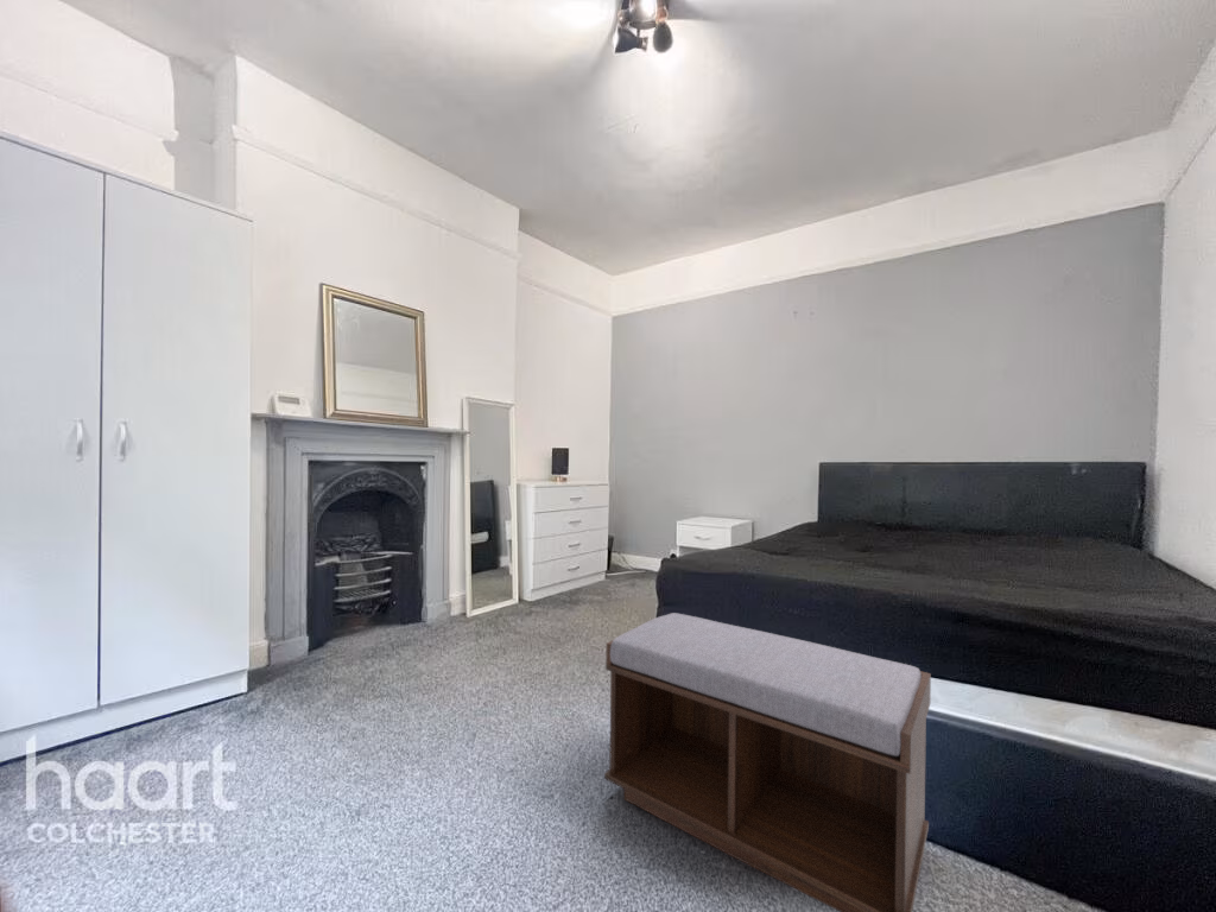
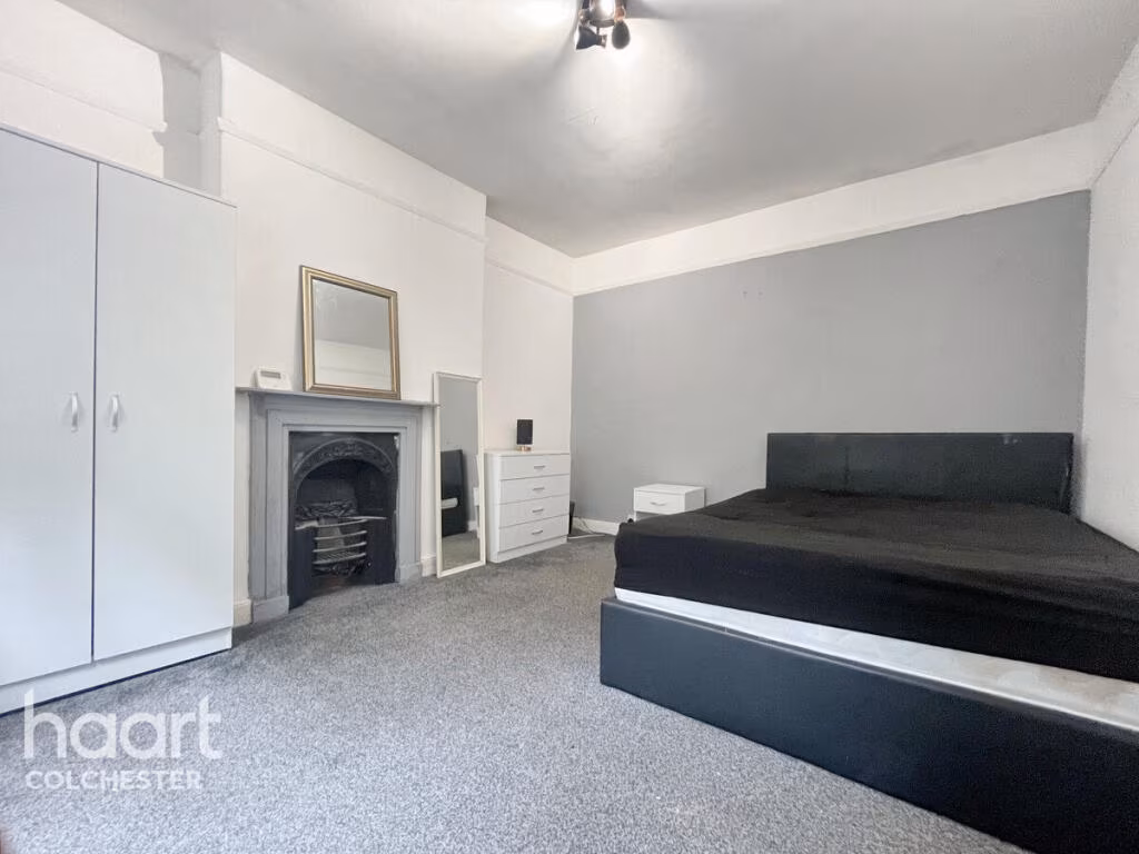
- bench [603,612,932,912]
